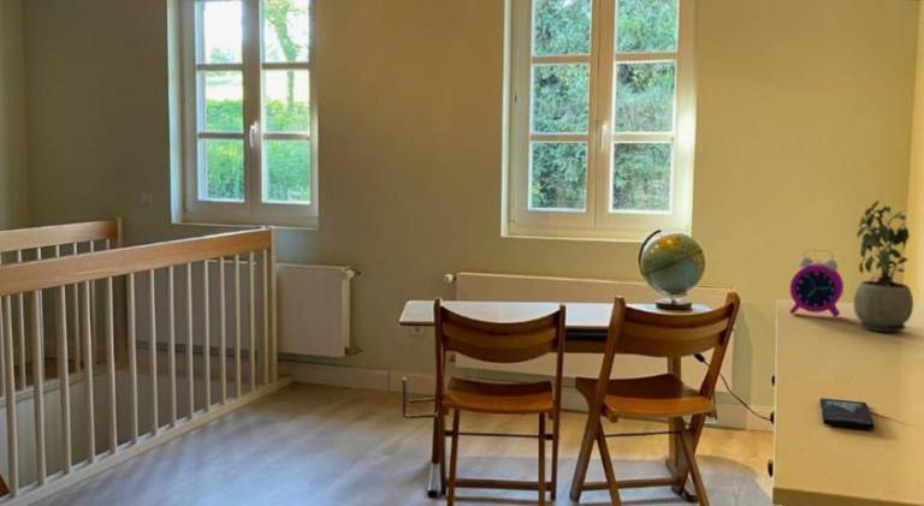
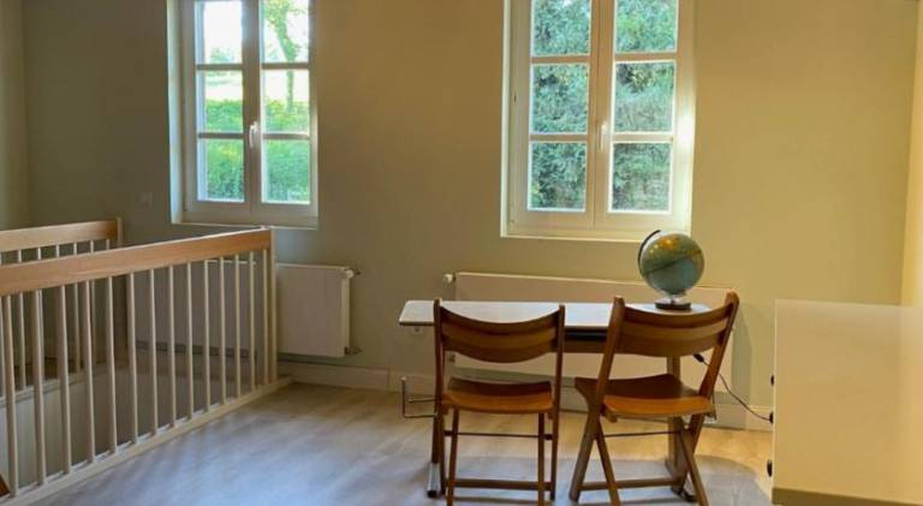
- smartphone [819,397,876,430]
- potted plant [853,200,914,333]
- alarm clock [788,249,845,319]
